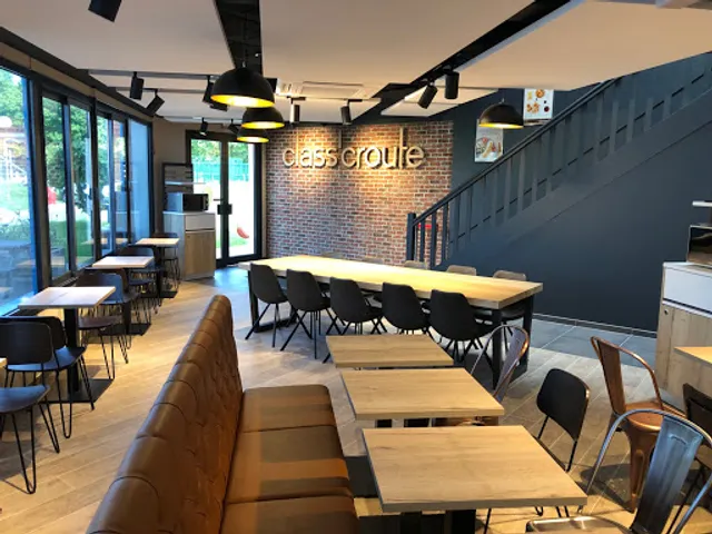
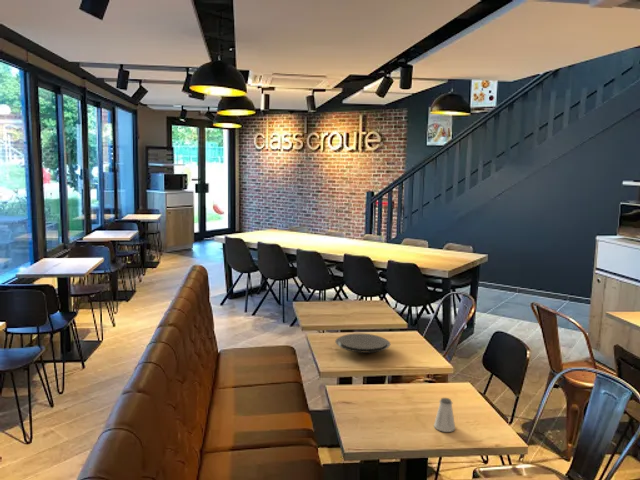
+ plate [334,333,391,354]
+ saltshaker [433,397,456,433]
